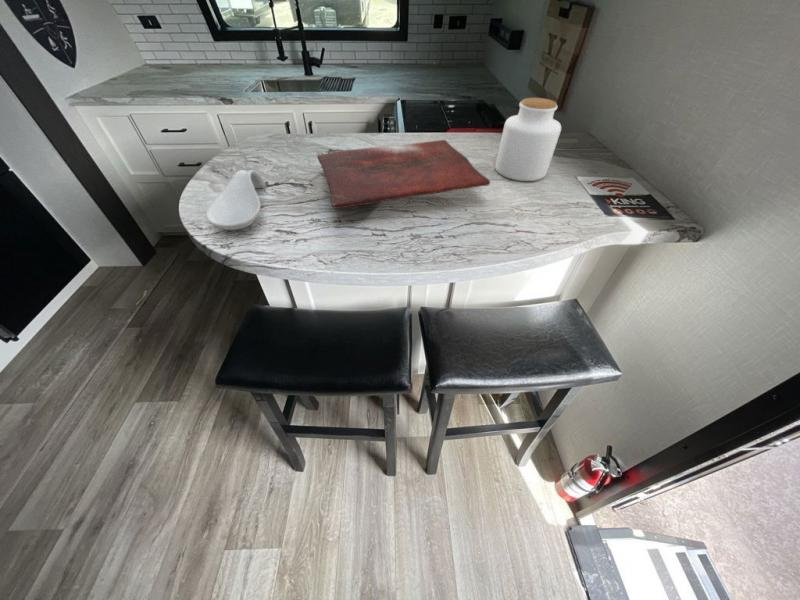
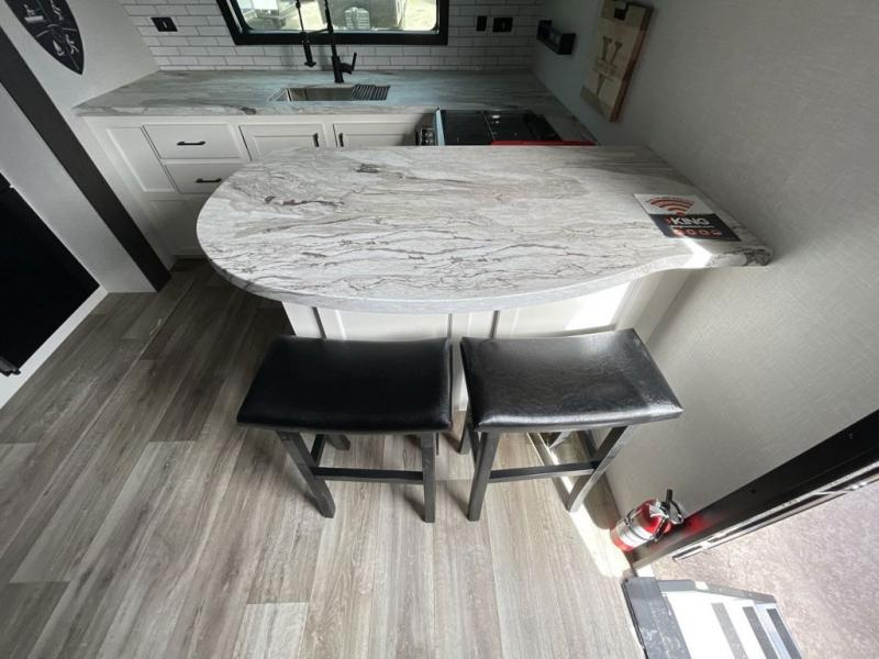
- jar [494,97,562,182]
- spoon rest [205,169,267,231]
- cutting board [316,139,491,210]
